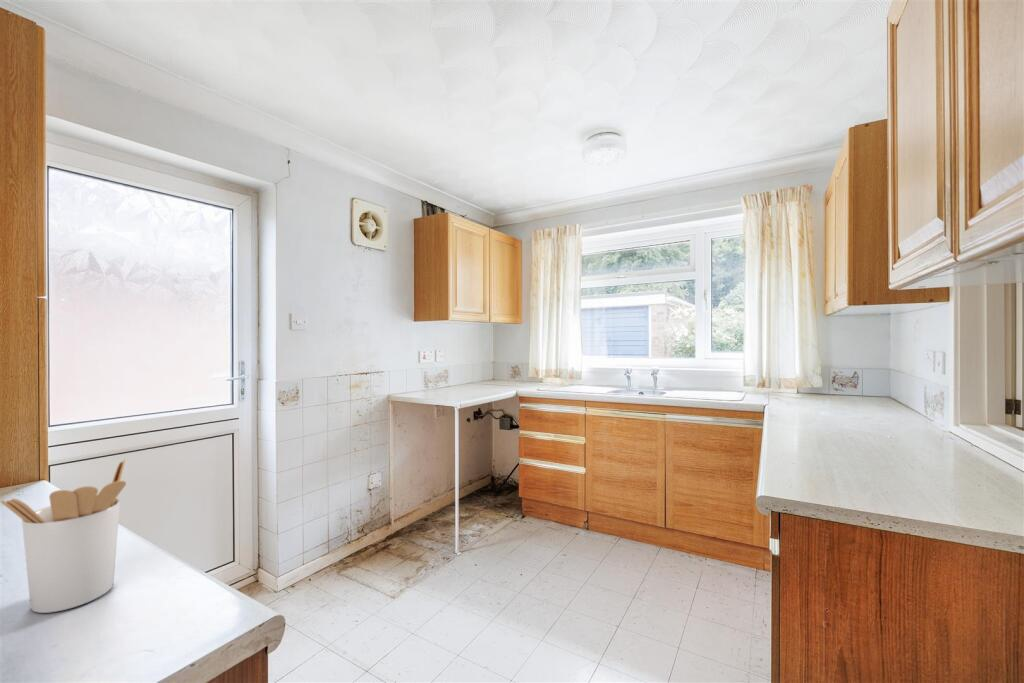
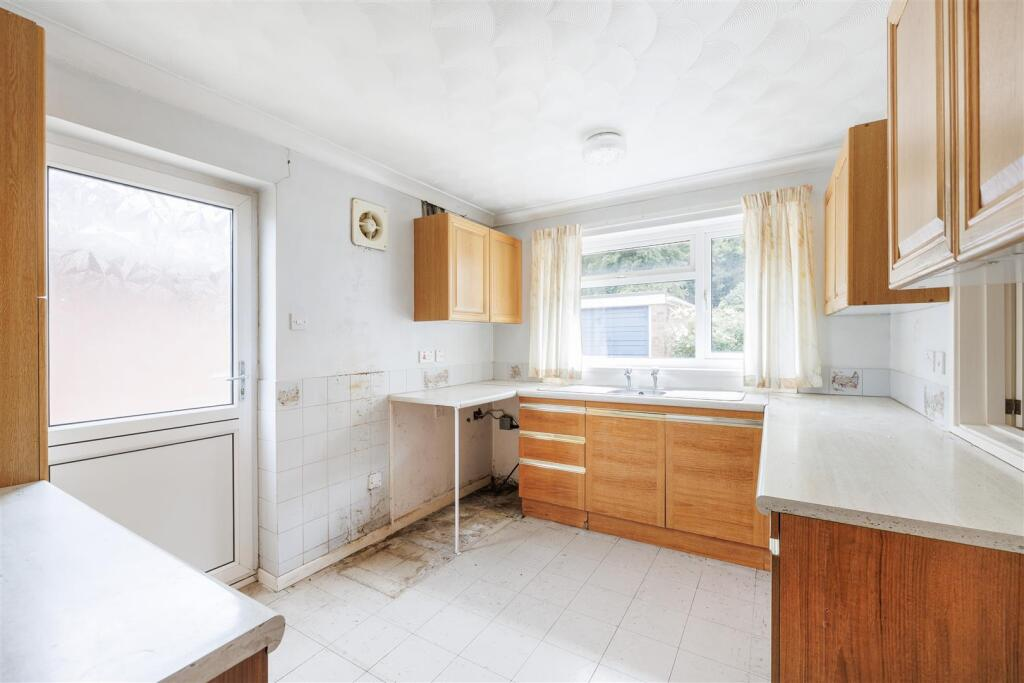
- utensil holder [0,458,127,614]
